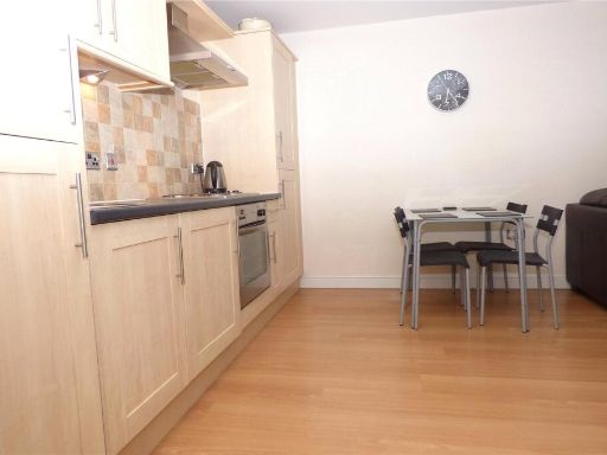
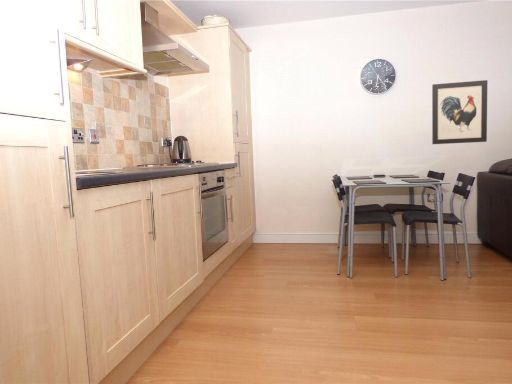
+ wall art [431,79,488,145]
